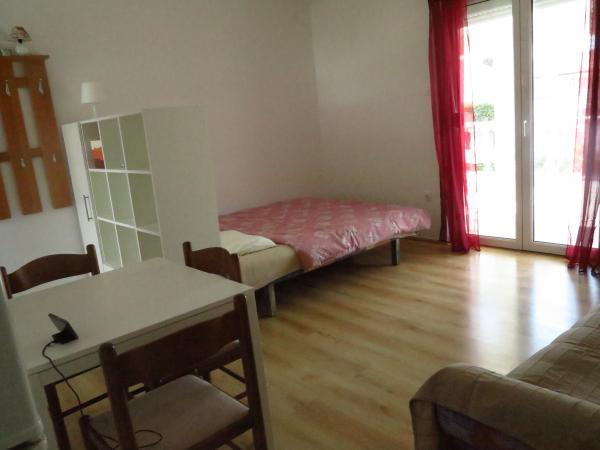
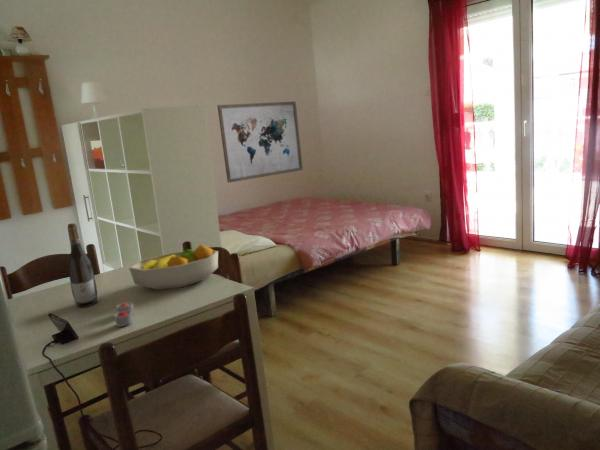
+ wall art [216,100,304,184]
+ fruit bowl [128,243,219,291]
+ candle [113,301,134,327]
+ wine bottle [67,222,99,308]
